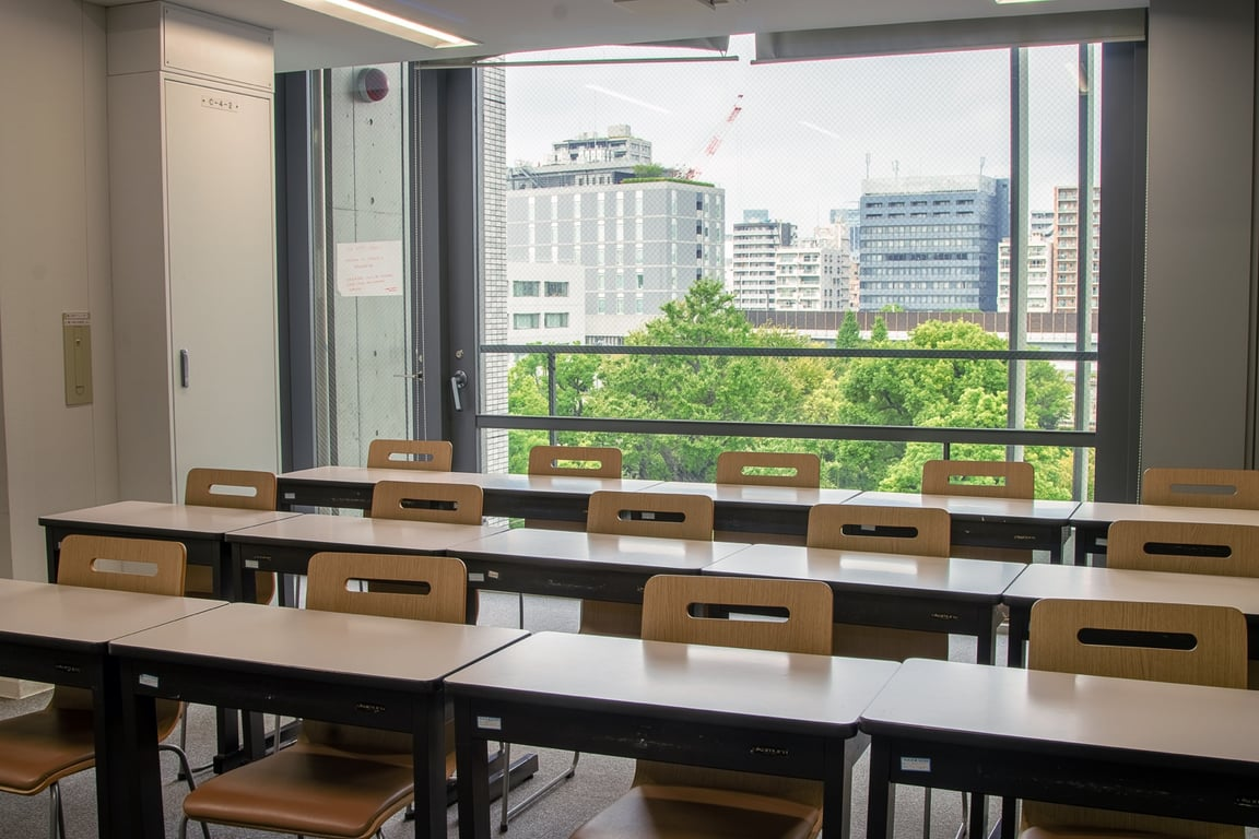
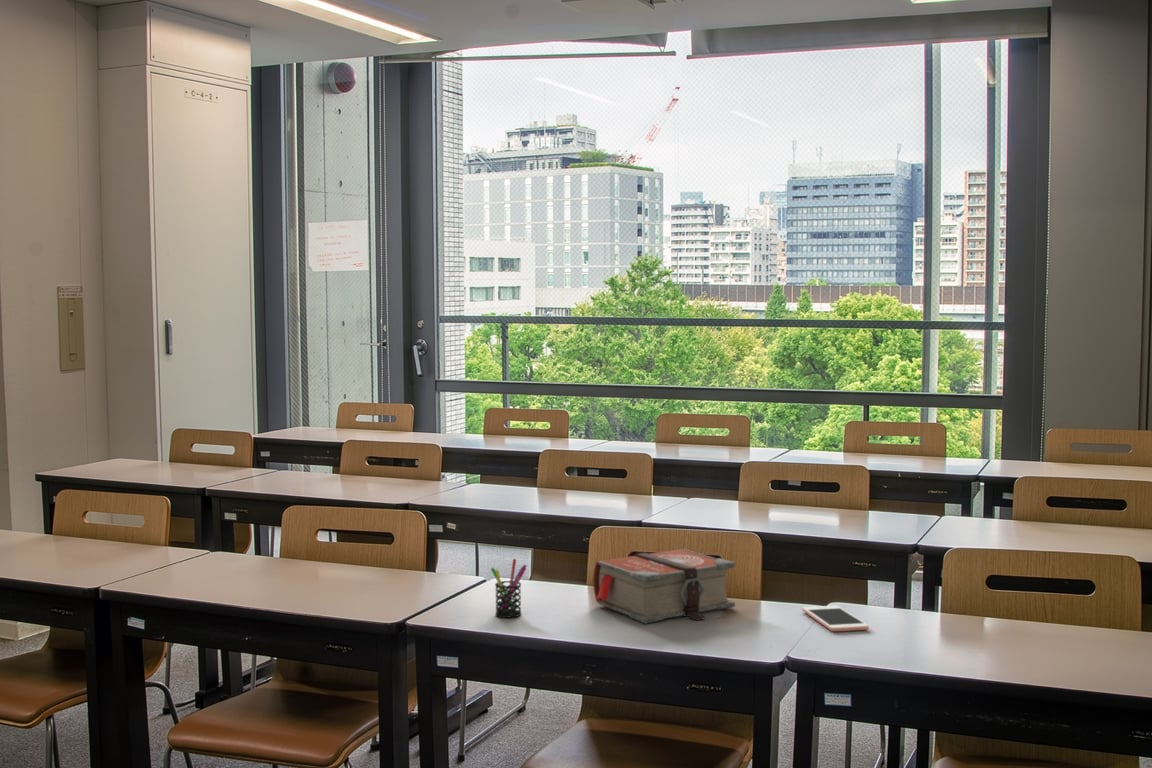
+ bible [592,548,736,625]
+ pen holder [490,558,527,619]
+ cell phone [801,605,870,632]
